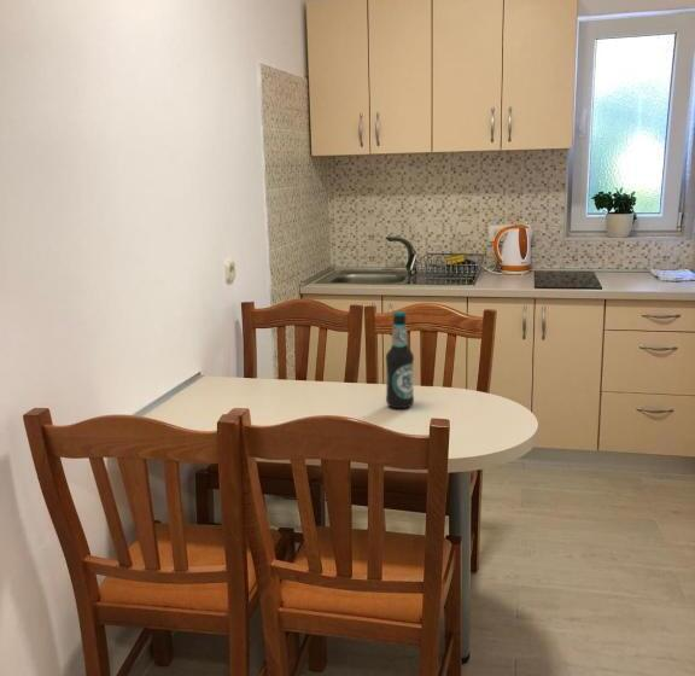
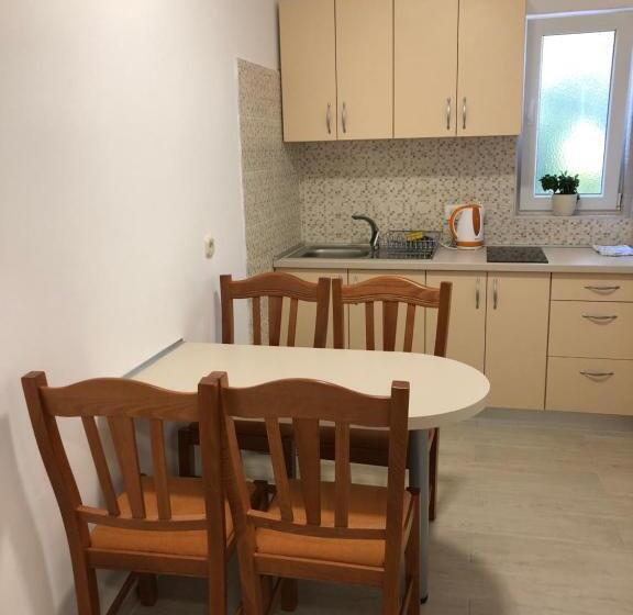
- bottle [385,310,415,409]
